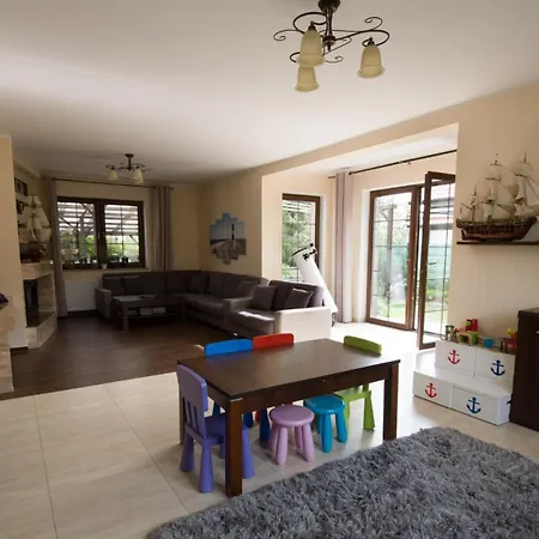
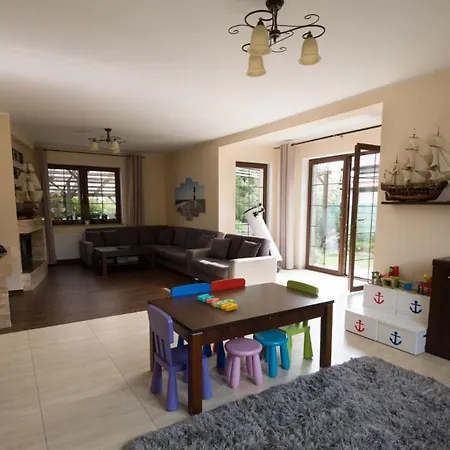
+ toy blocks [197,293,239,312]
